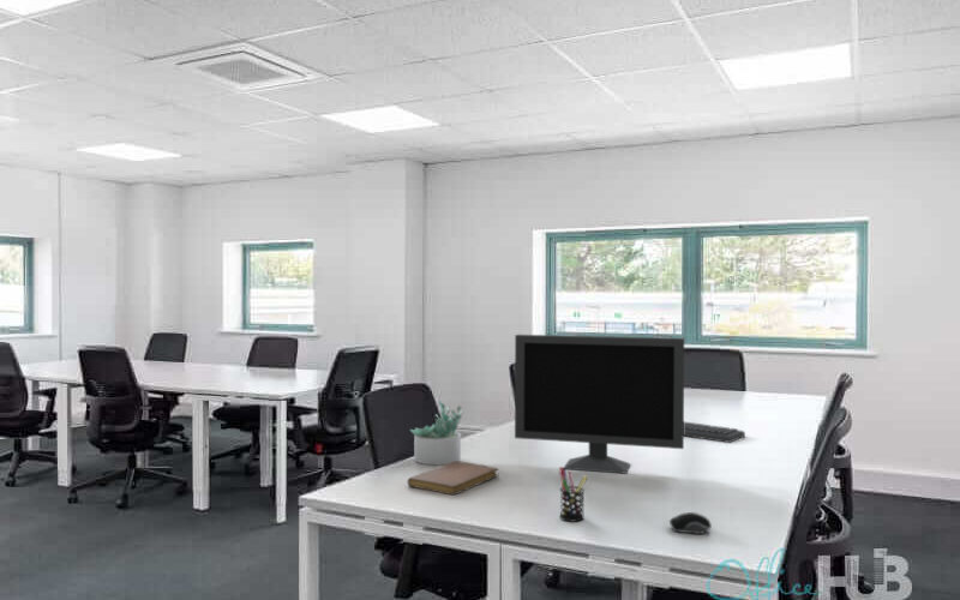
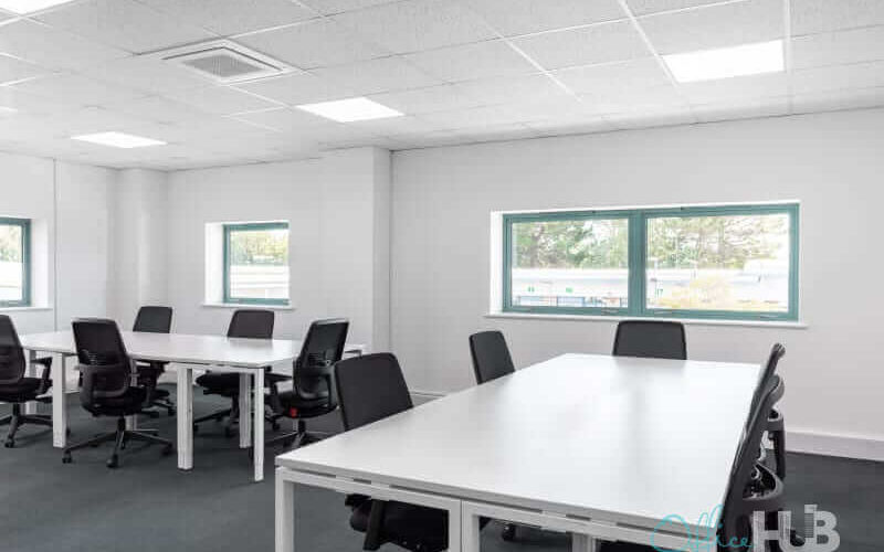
- keyboard [684,421,746,444]
- succulent plant [409,400,464,466]
- monitor [514,334,685,475]
- computer mouse [668,511,713,535]
- pen holder [558,466,588,523]
- notebook [407,460,499,496]
